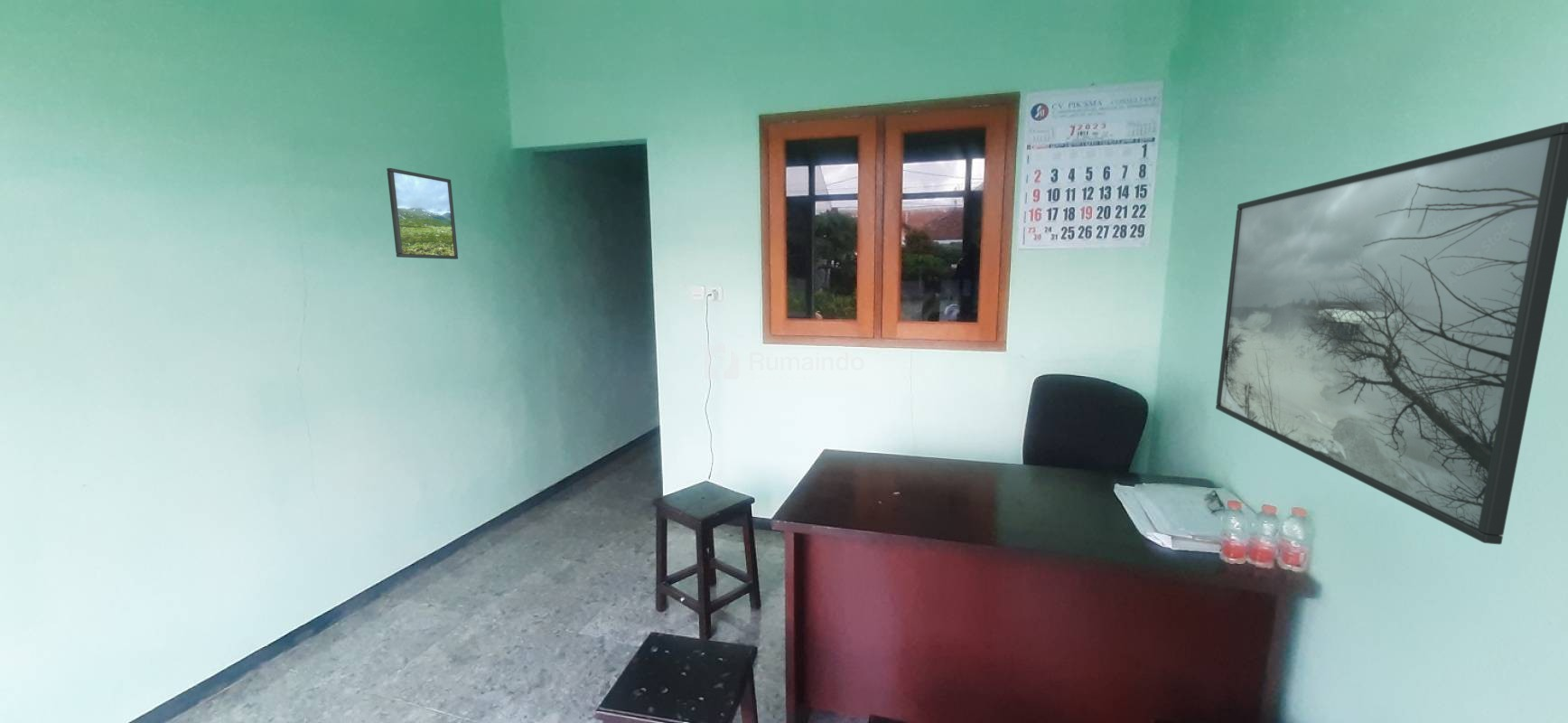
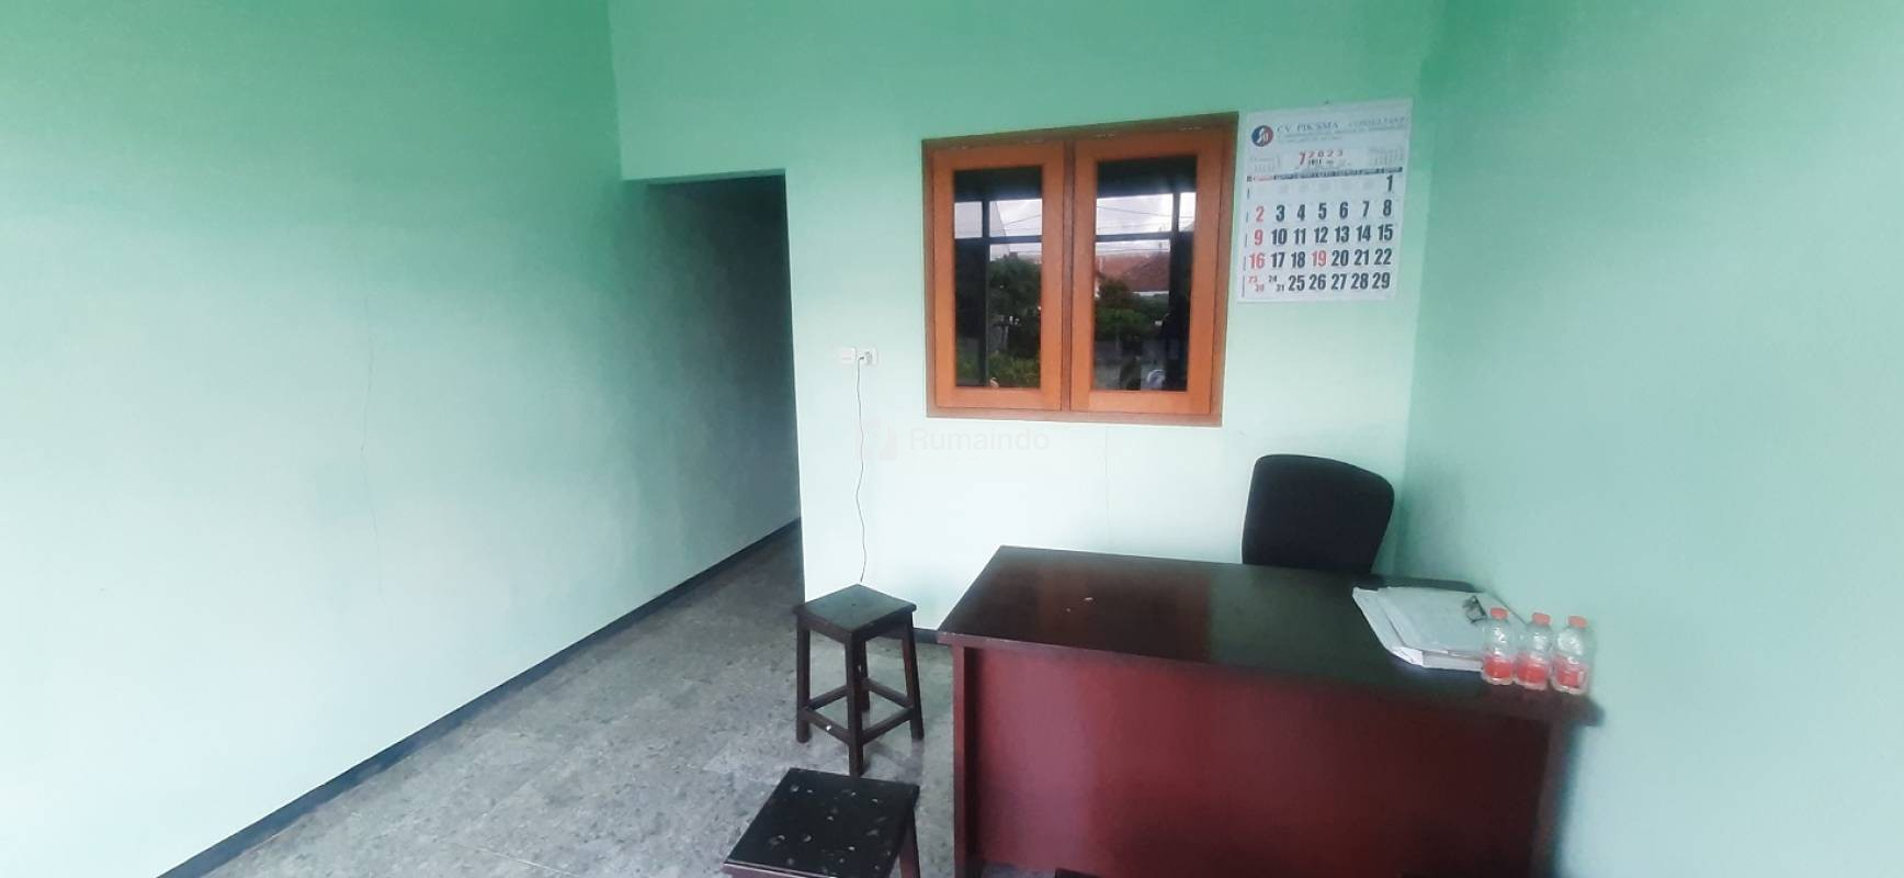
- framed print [1215,121,1568,545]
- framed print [386,167,459,260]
